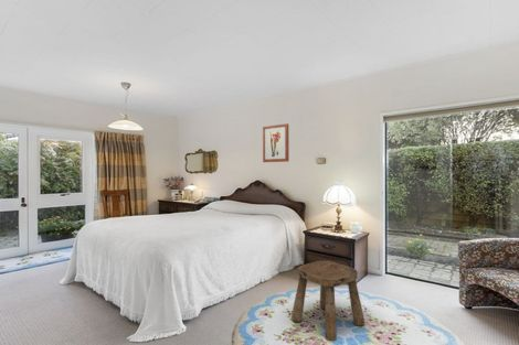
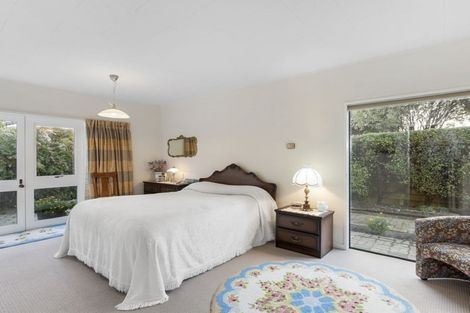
- wall art [262,122,290,163]
- stool [290,260,366,343]
